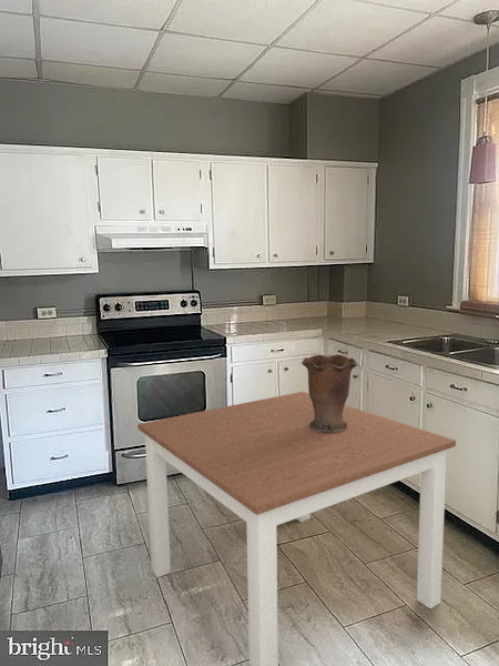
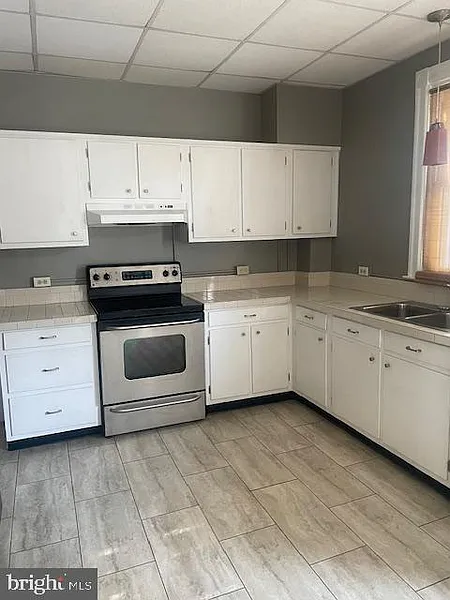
- dining table [136,391,457,666]
- vase [301,354,358,433]
